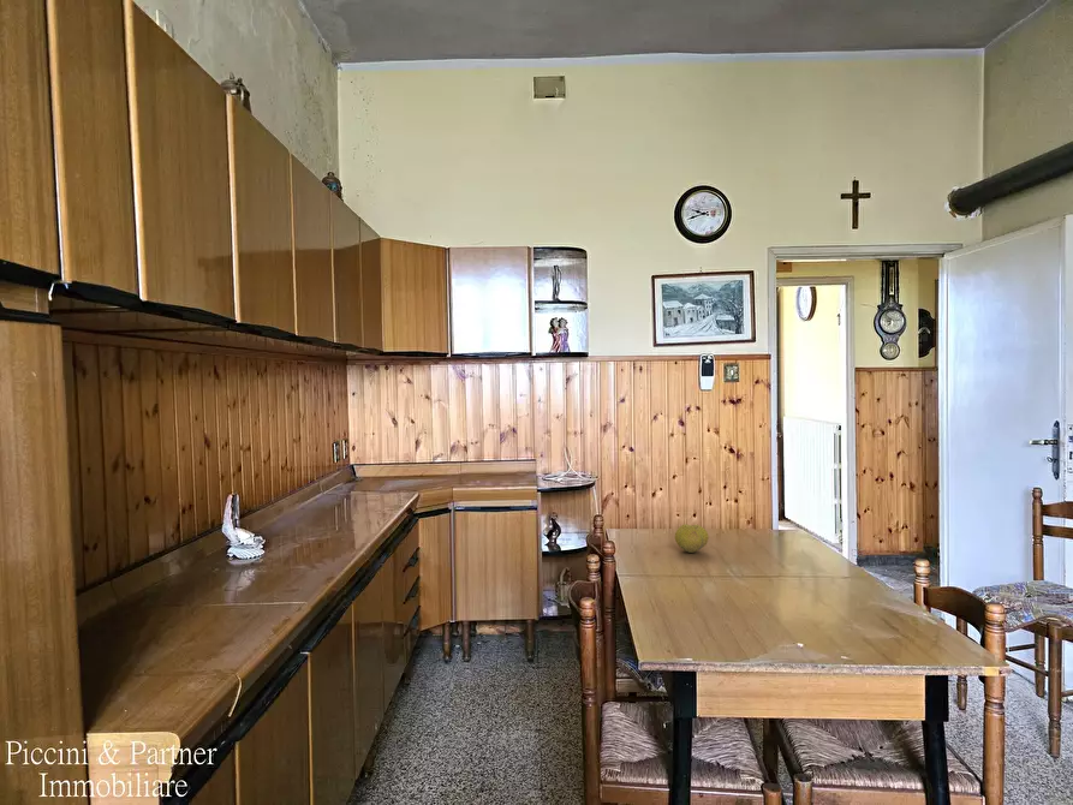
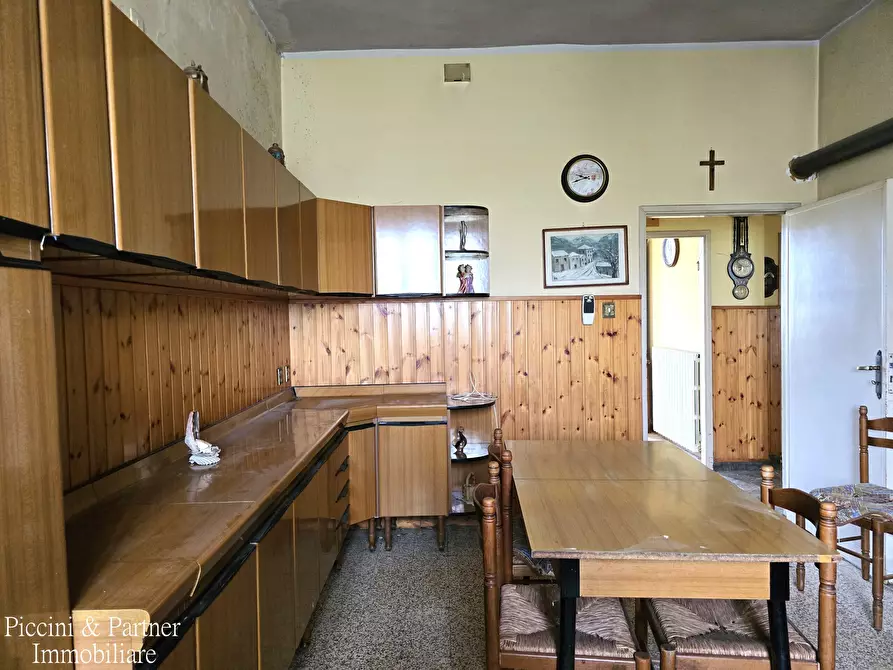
- fruit [674,523,710,554]
